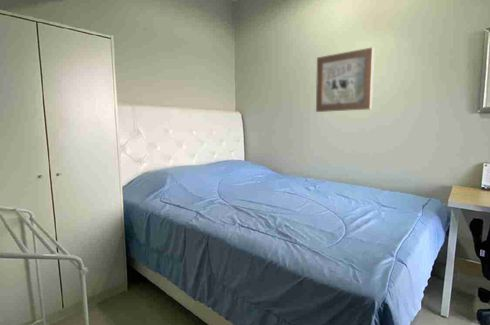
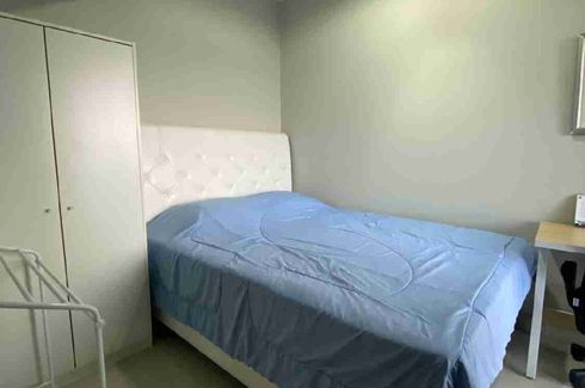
- wall art [315,46,375,113]
